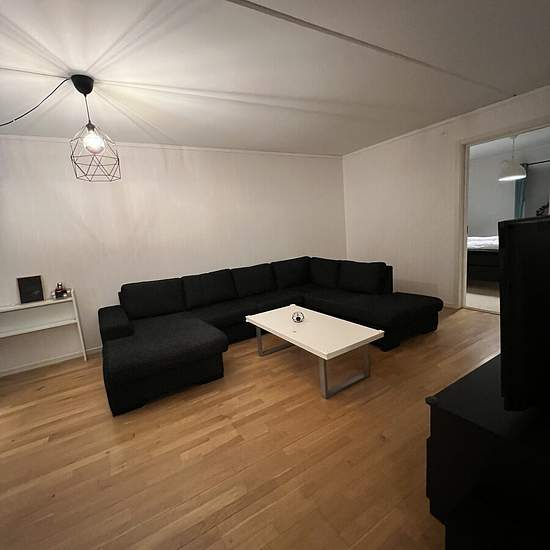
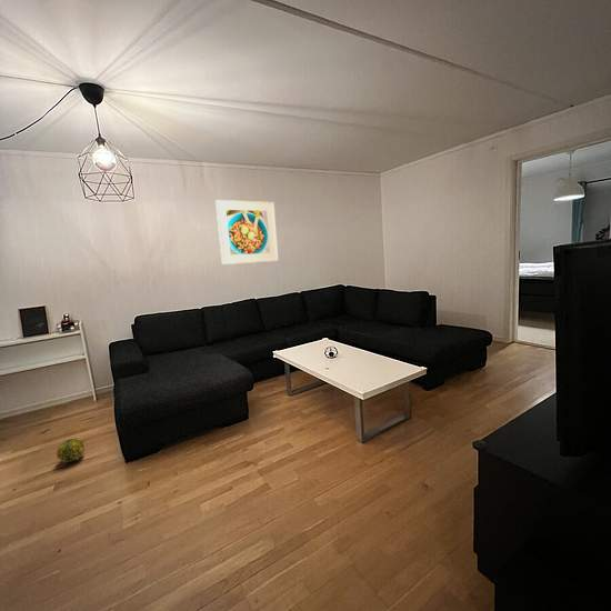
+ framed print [214,199,280,266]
+ decorative ball [56,437,86,463]
